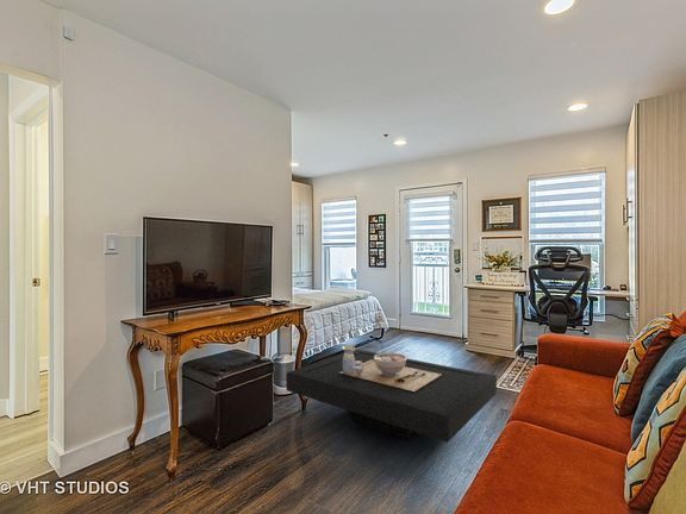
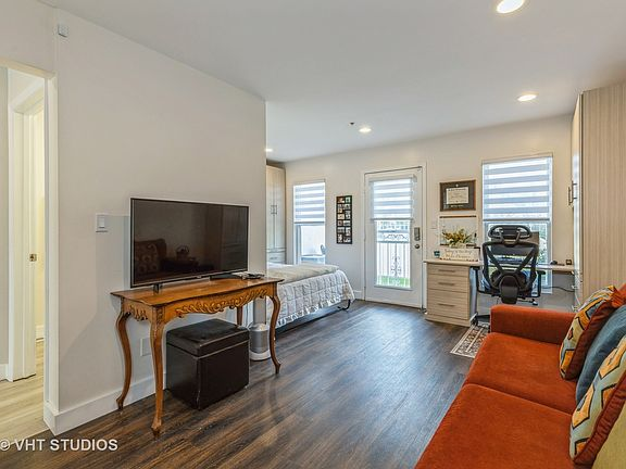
- coffee table [285,345,498,444]
